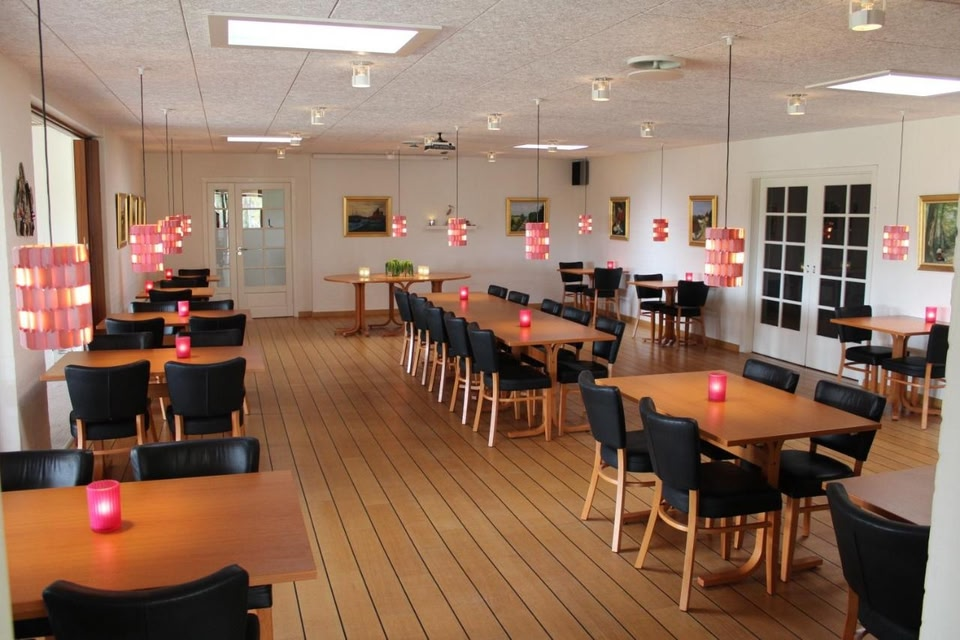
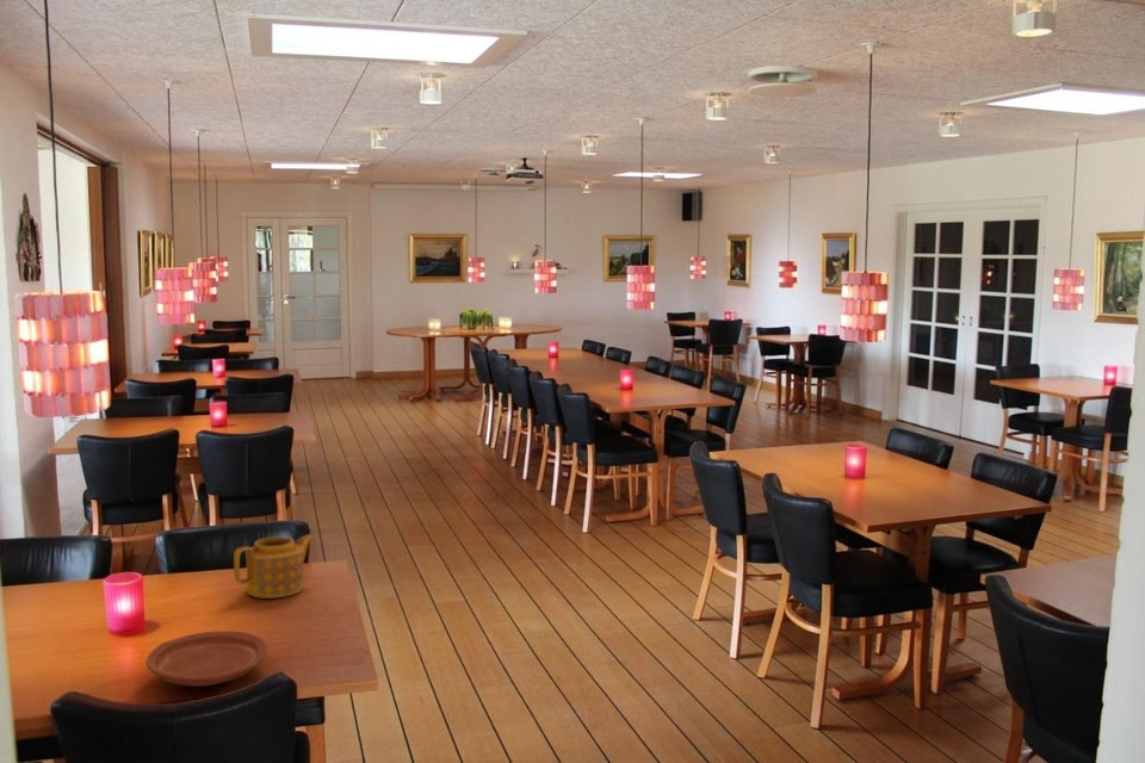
+ plate [144,629,270,688]
+ teapot [233,533,316,600]
